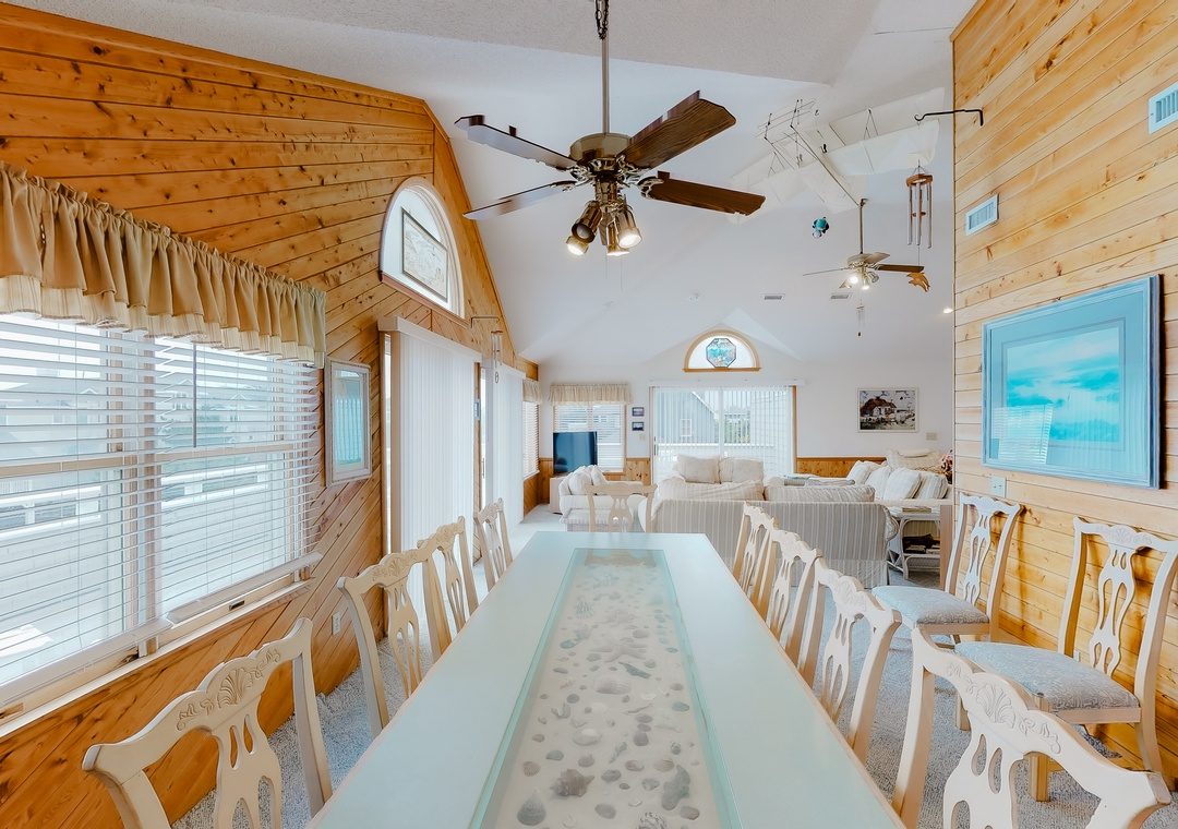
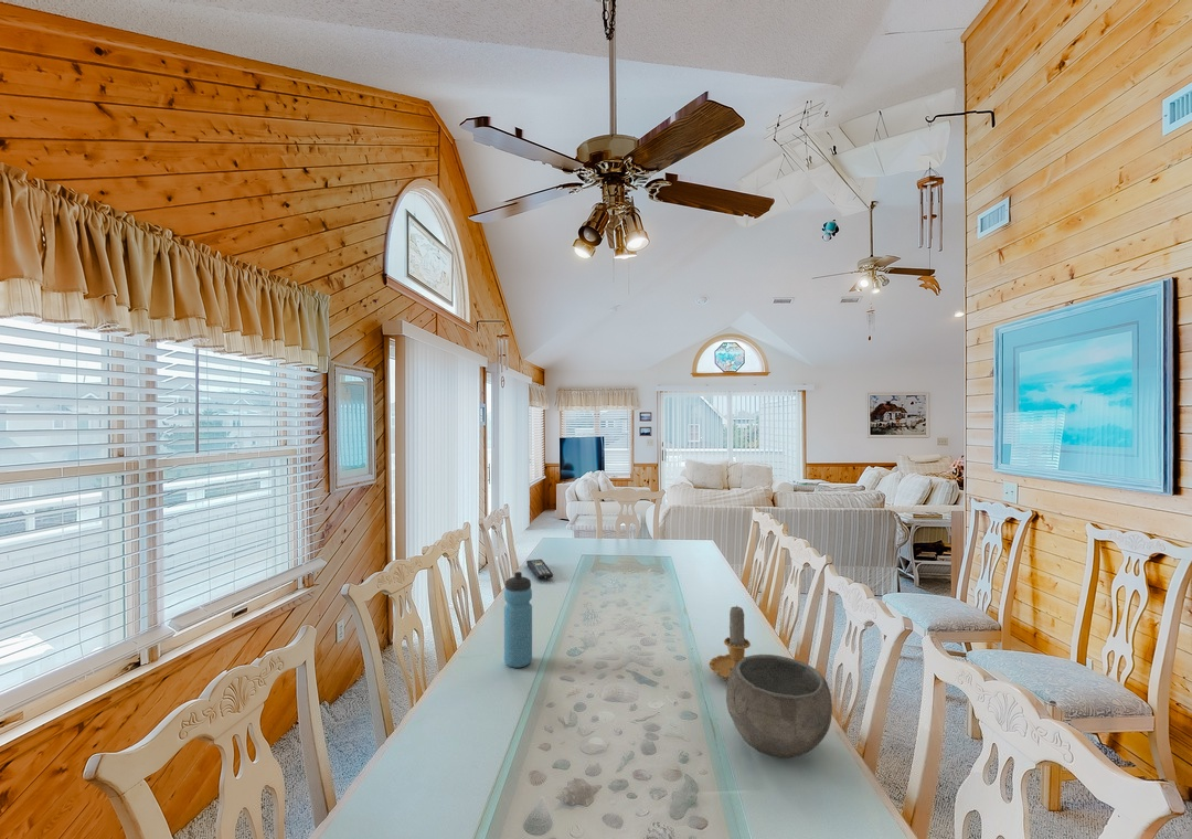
+ water bottle [503,571,533,669]
+ remote control [525,559,554,581]
+ candle [709,606,752,681]
+ bowl [725,654,833,760]
